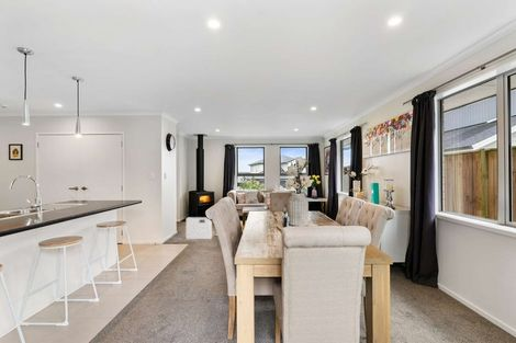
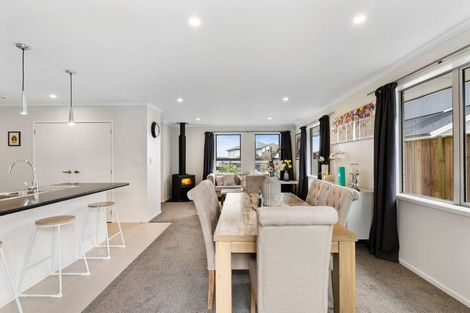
- air purifier [184,216,213,240]
